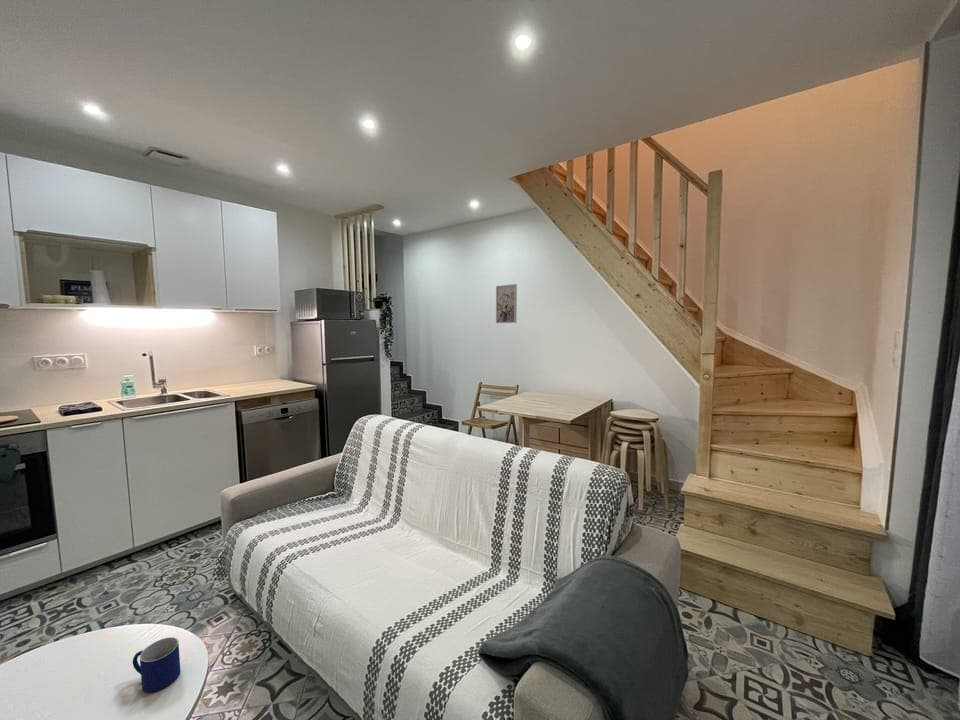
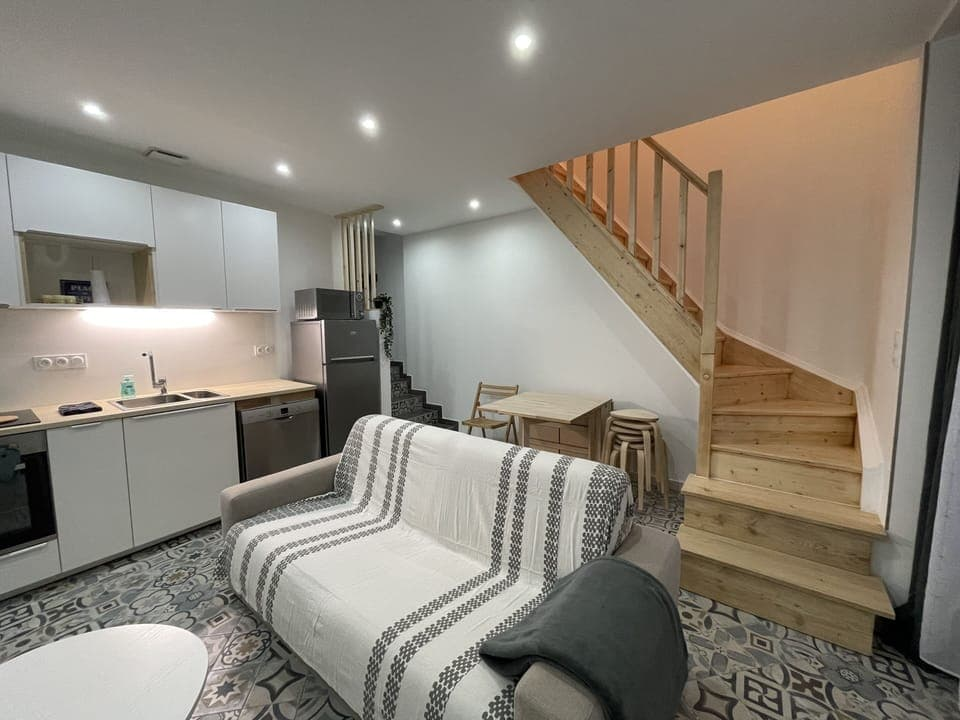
- wall art [495,283,518,324]
- mug [132,636,181,693]
